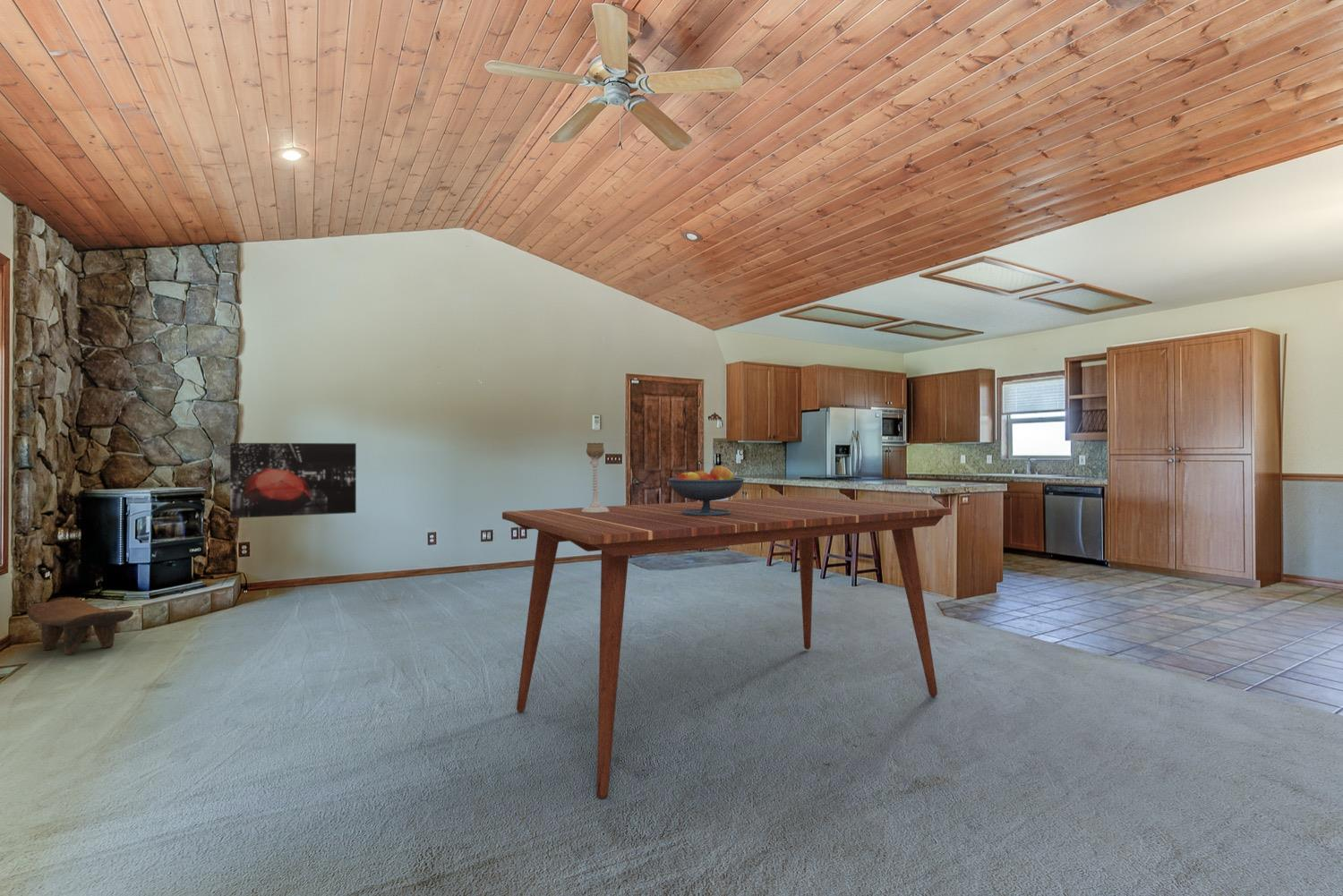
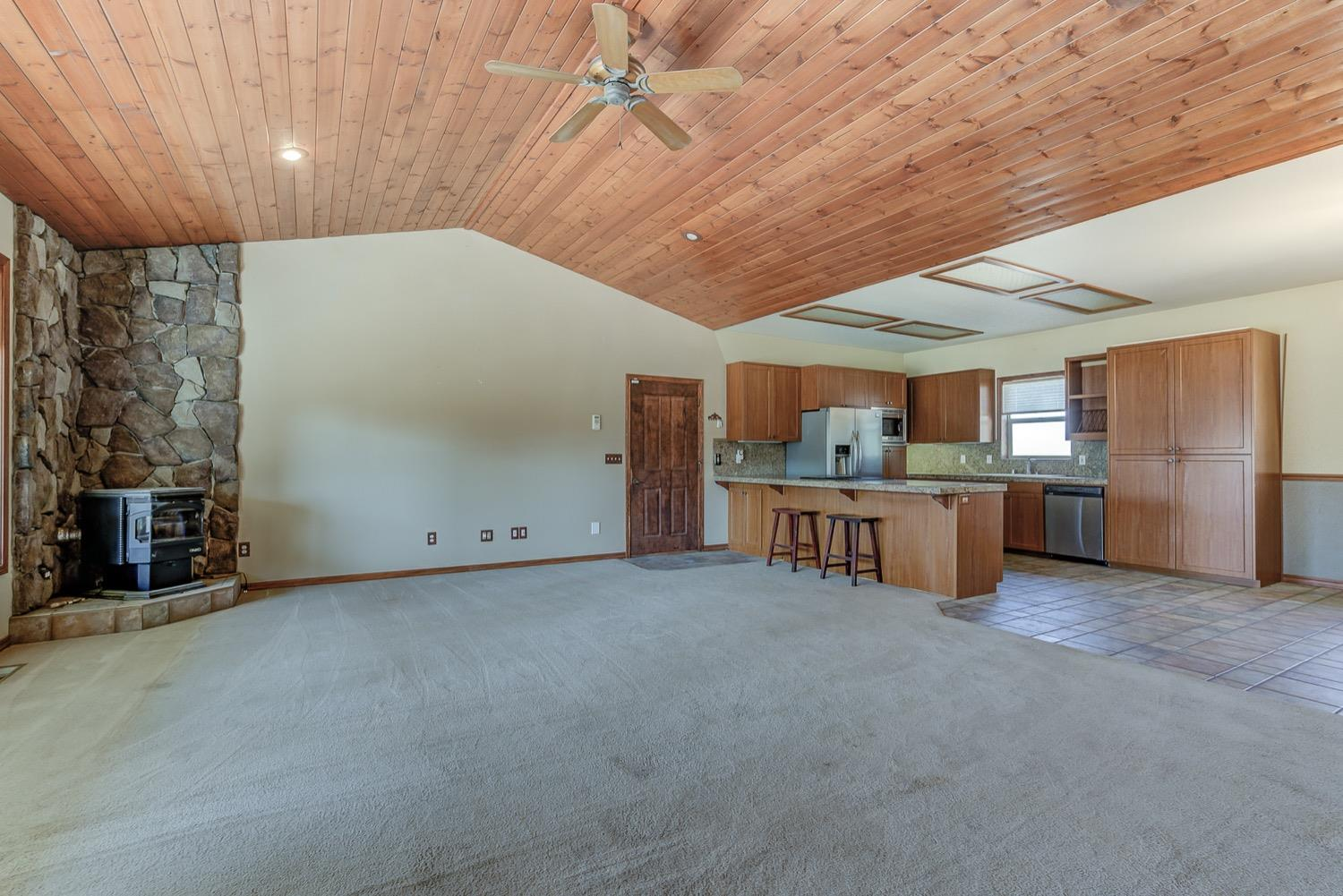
- dining table [501,495,953,799]
- bench [26,598,134,655]
- candle holder [581,442,610,513]
- wall art [229,442,357,519]
- fruit bowl [667,465,745,516]
